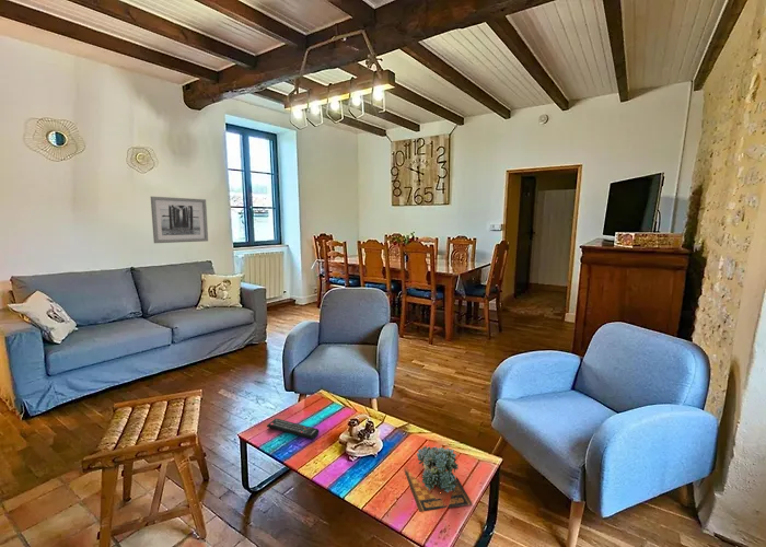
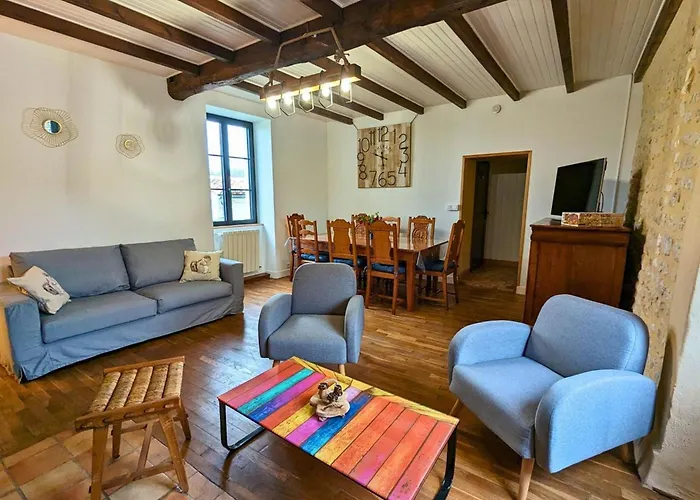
- wall art [150,196,209,244]
- succulent plant [403,445,473,513]
- remote control [266,418,320,440]
